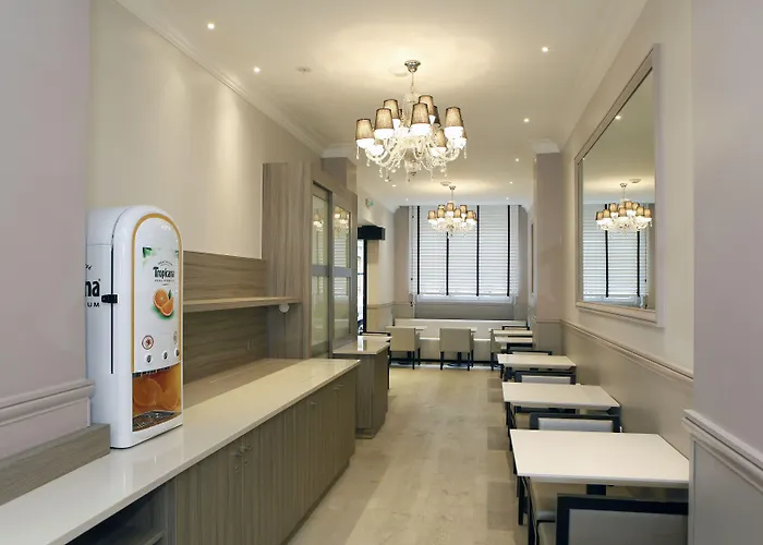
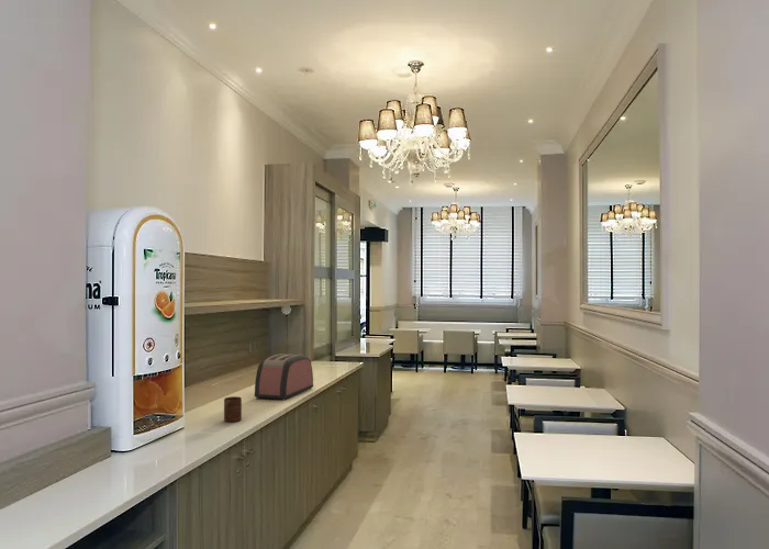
+ toaster [254,352,314,401]
+ cup [223,395,243,423]
